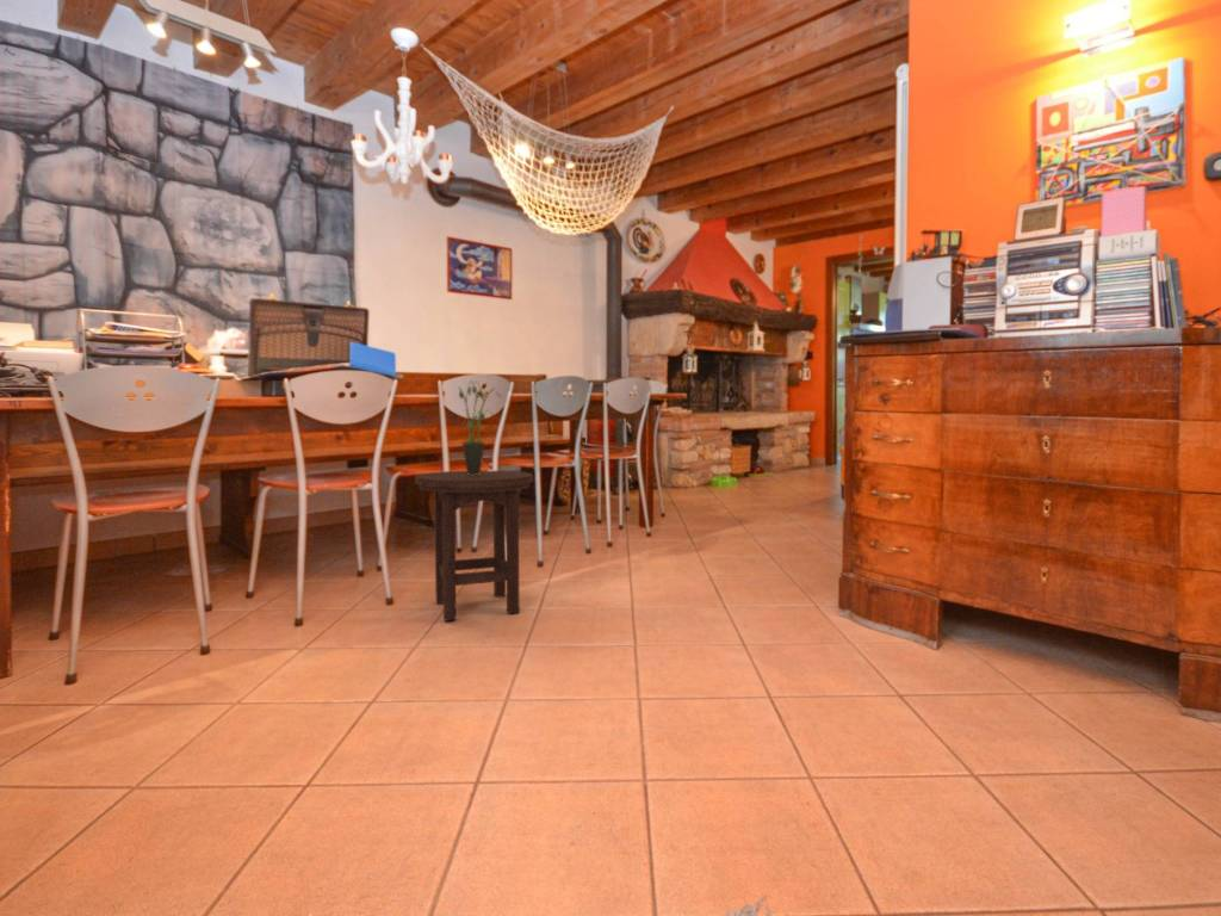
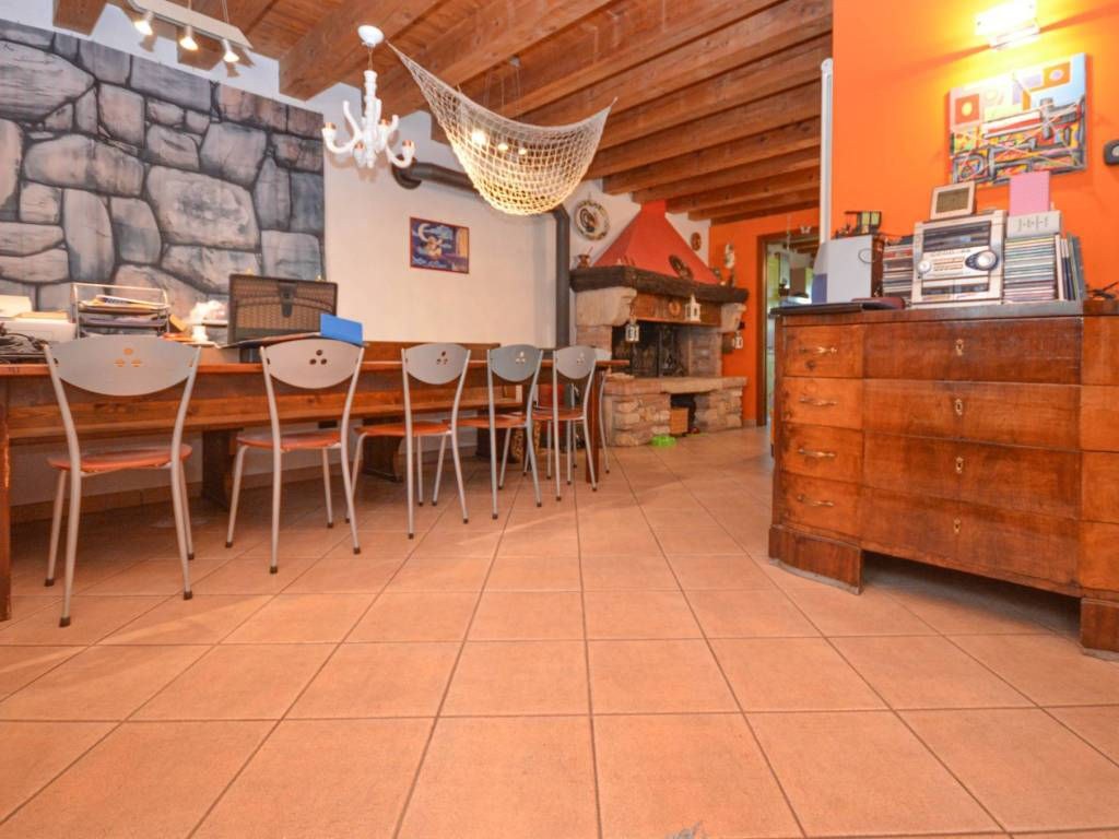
- stool [414,470,534,623]
- potted plant [457,379,503,476]
